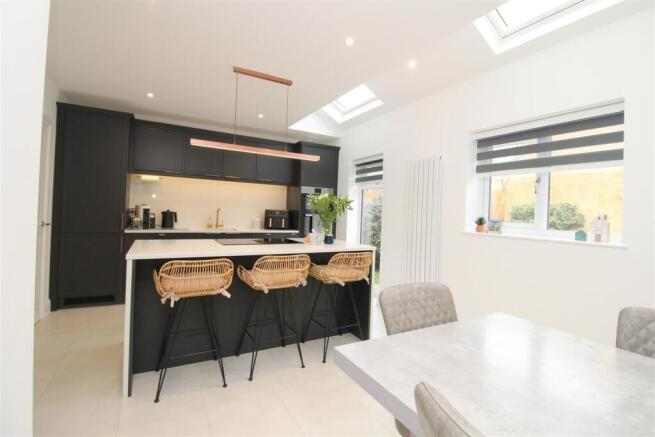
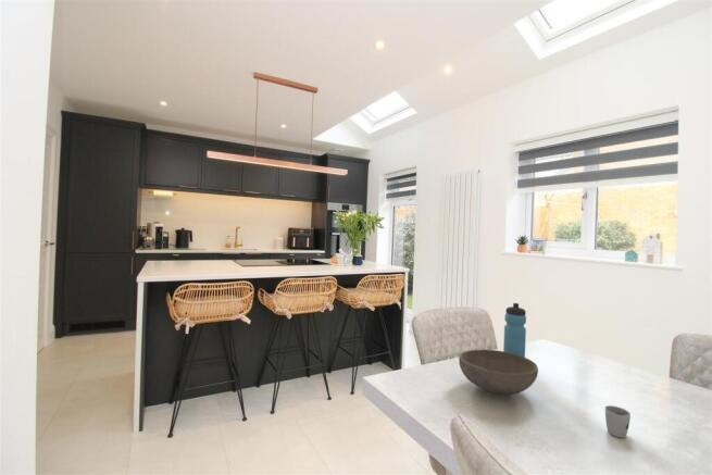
+ cup [604,404,632,439]
+ bowl [458,349,539,396]
+ water bottle [502,302,527,358]
